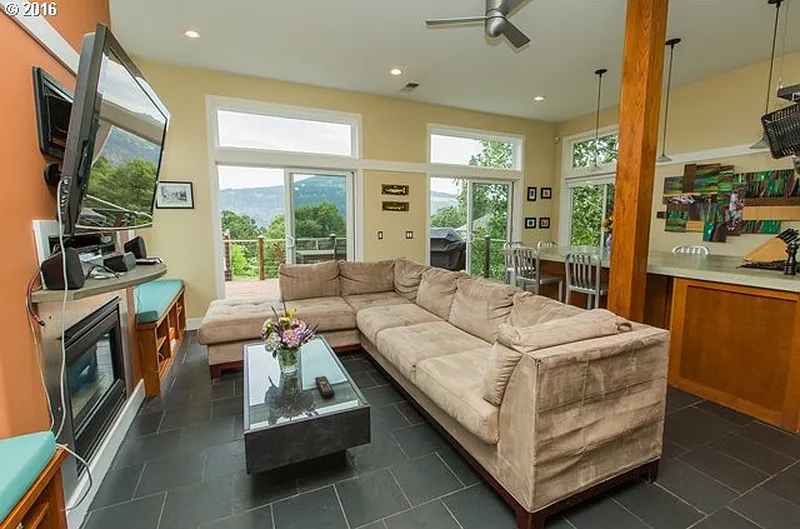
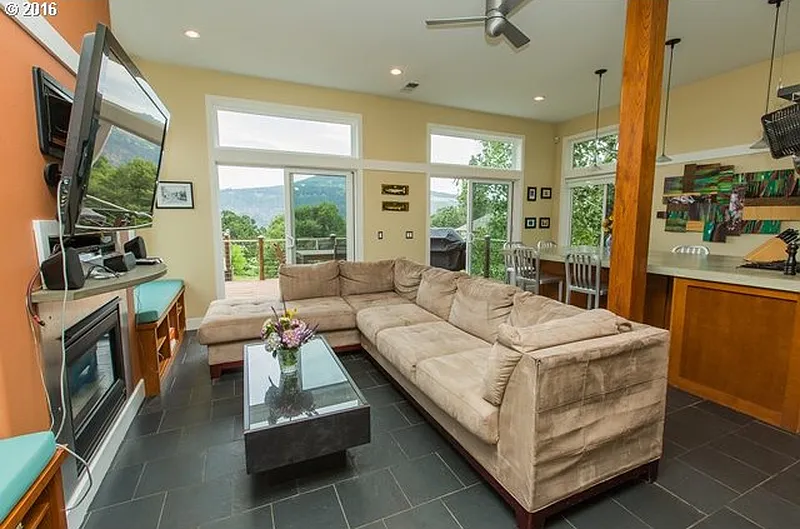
- remote control [314,375,336,399]
